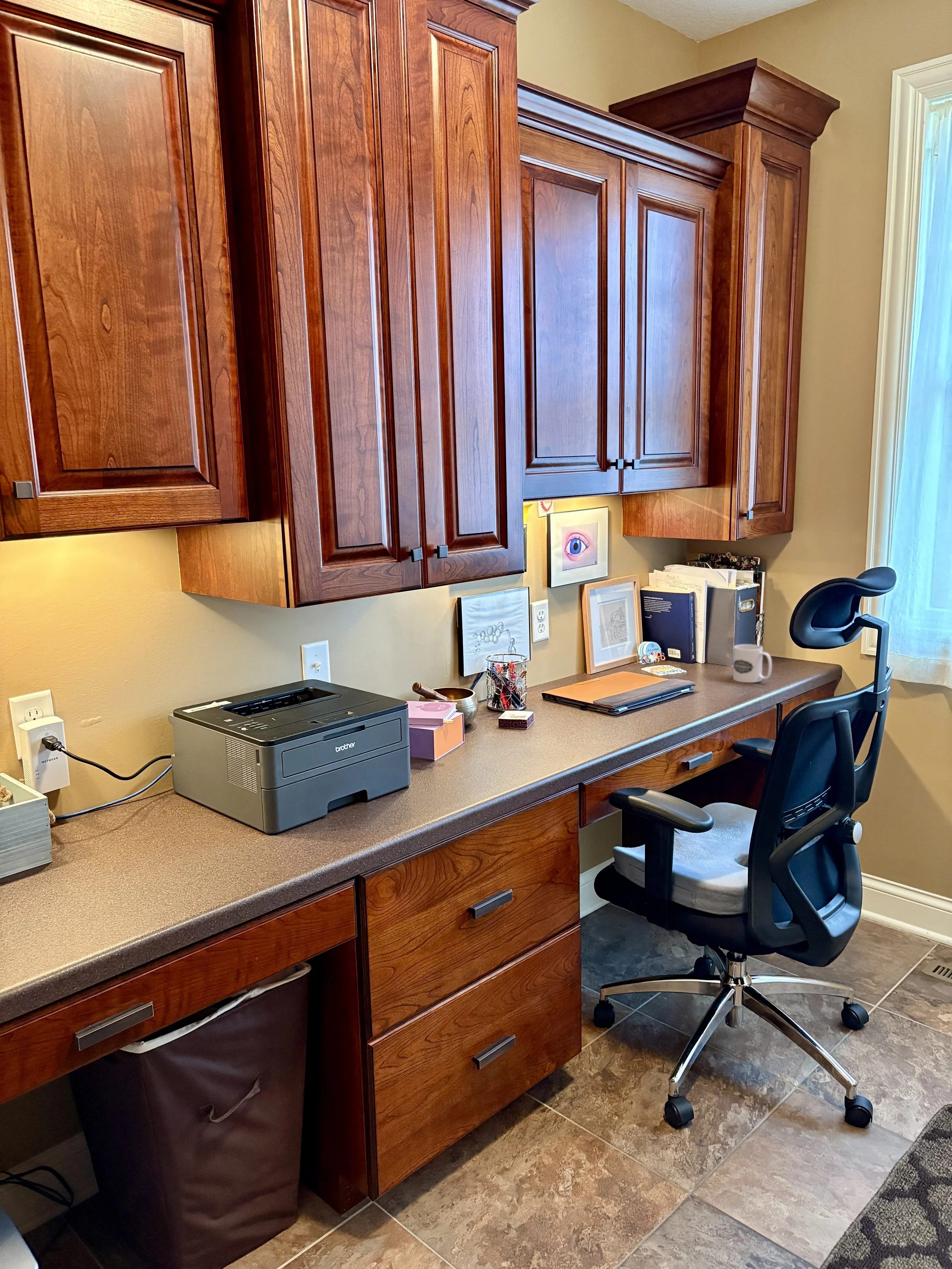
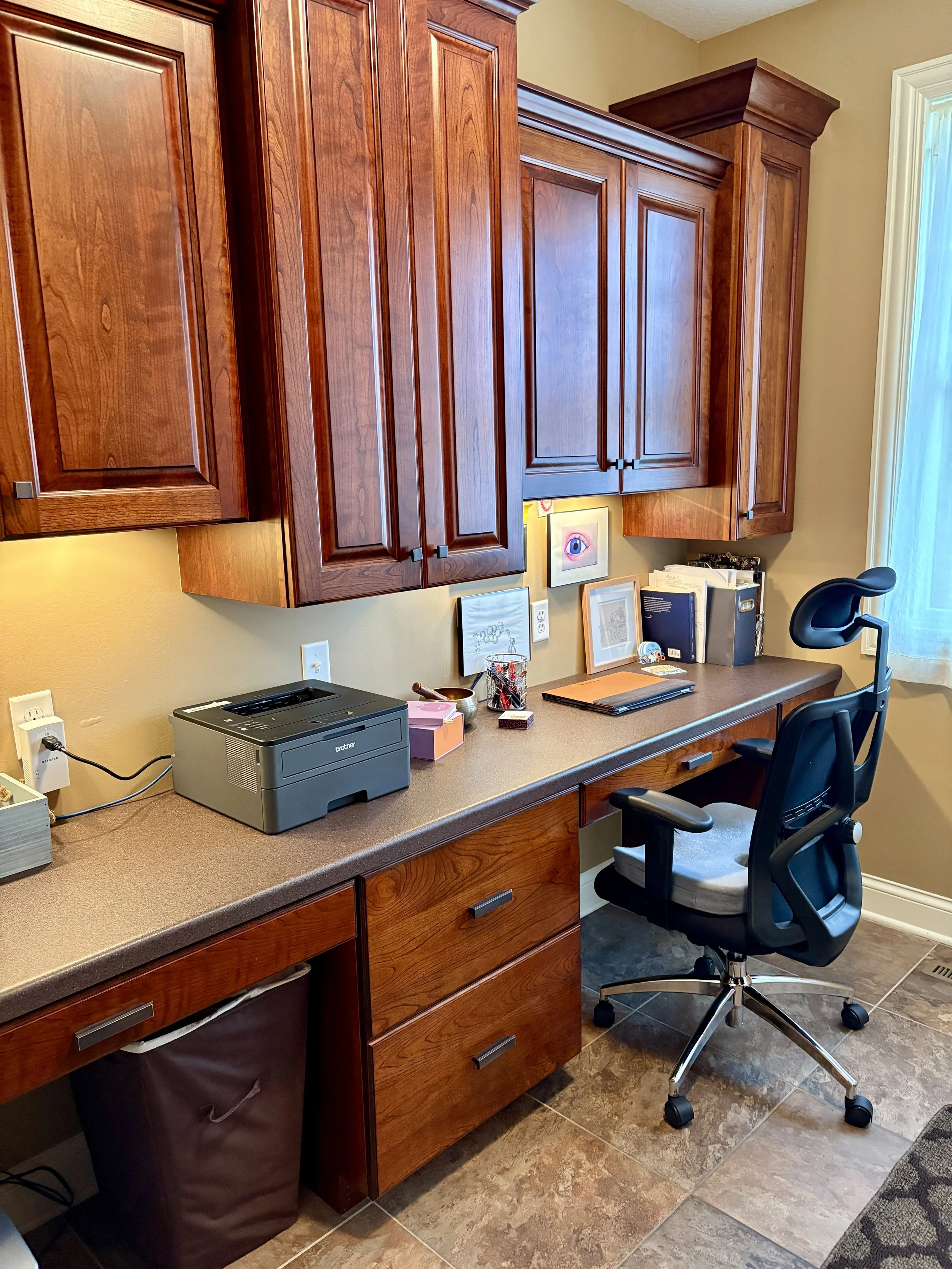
- mug [733,644,772,683]
